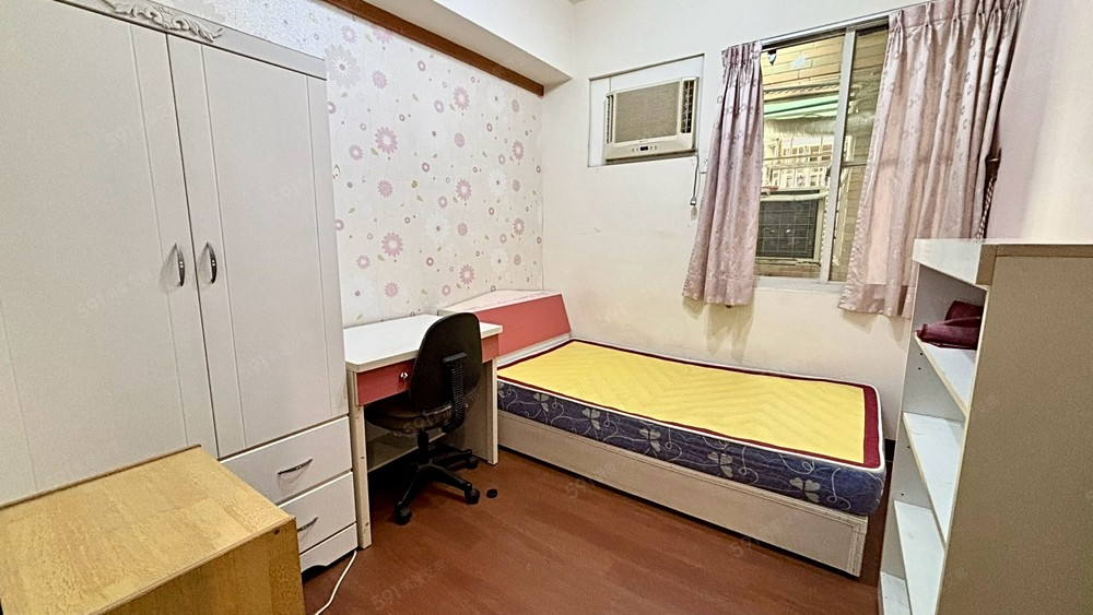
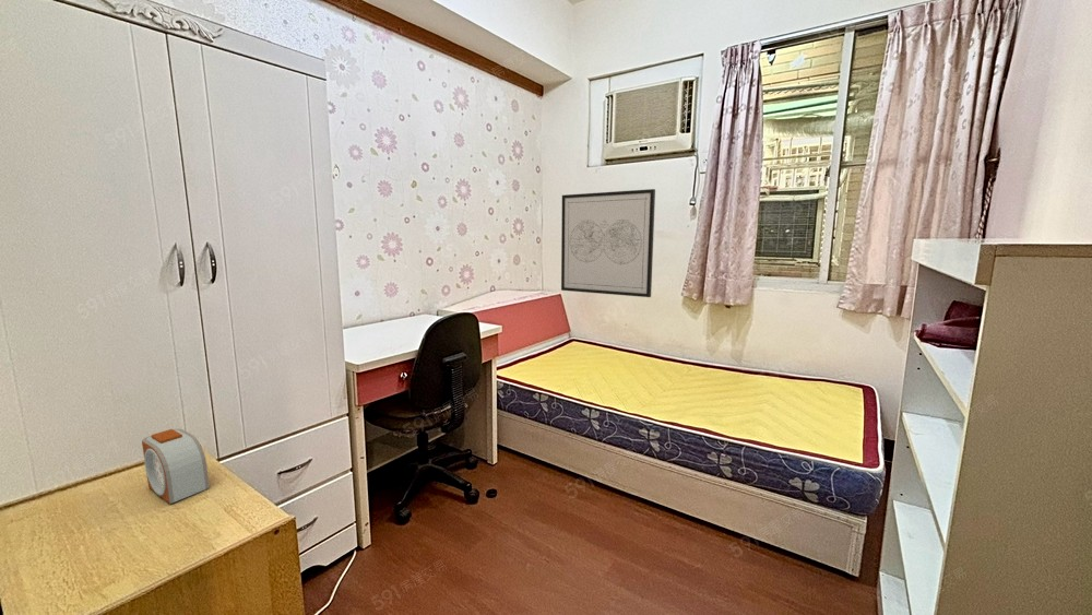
+ alarm clock [141,428,211,505]
+ wall art [560,188,656,298]
